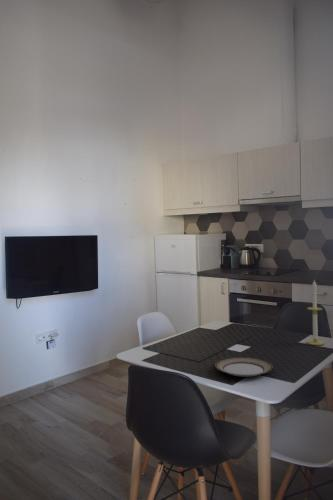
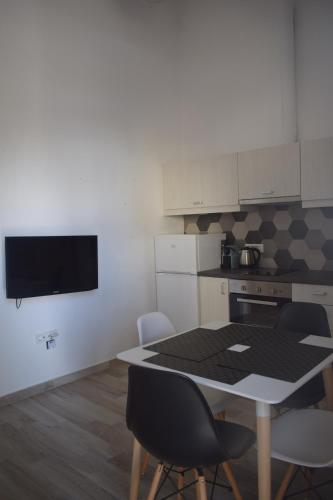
- plate [214,356,273,378]
- candle [306,279,326,346]
